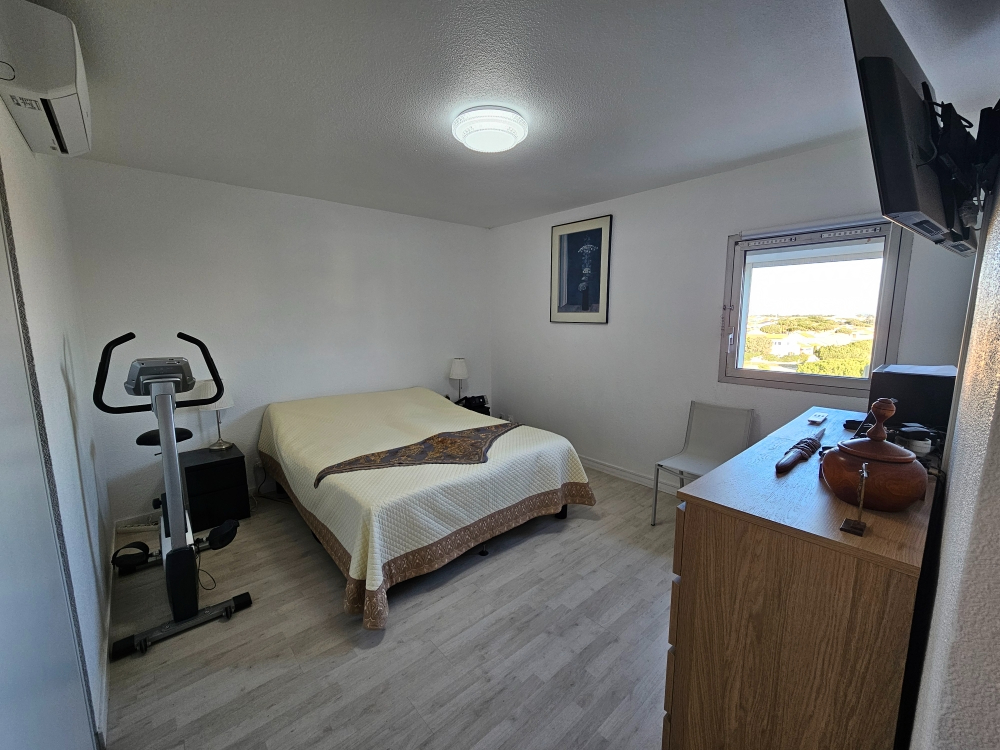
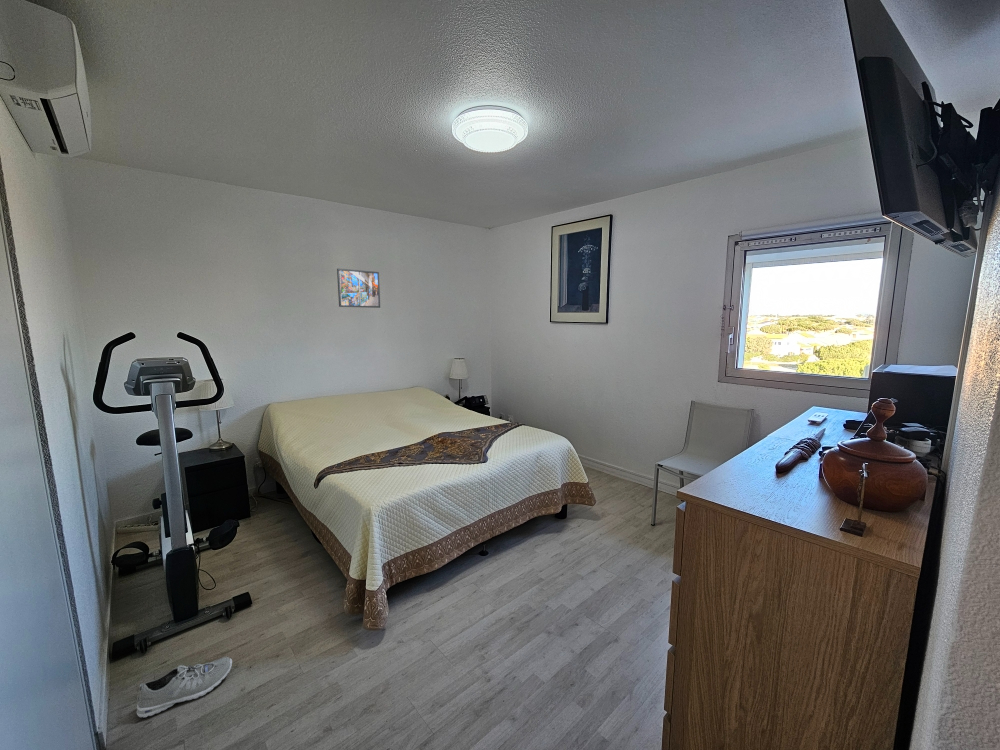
+ sneaker [136,656,233,718]
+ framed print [336,268,381,309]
